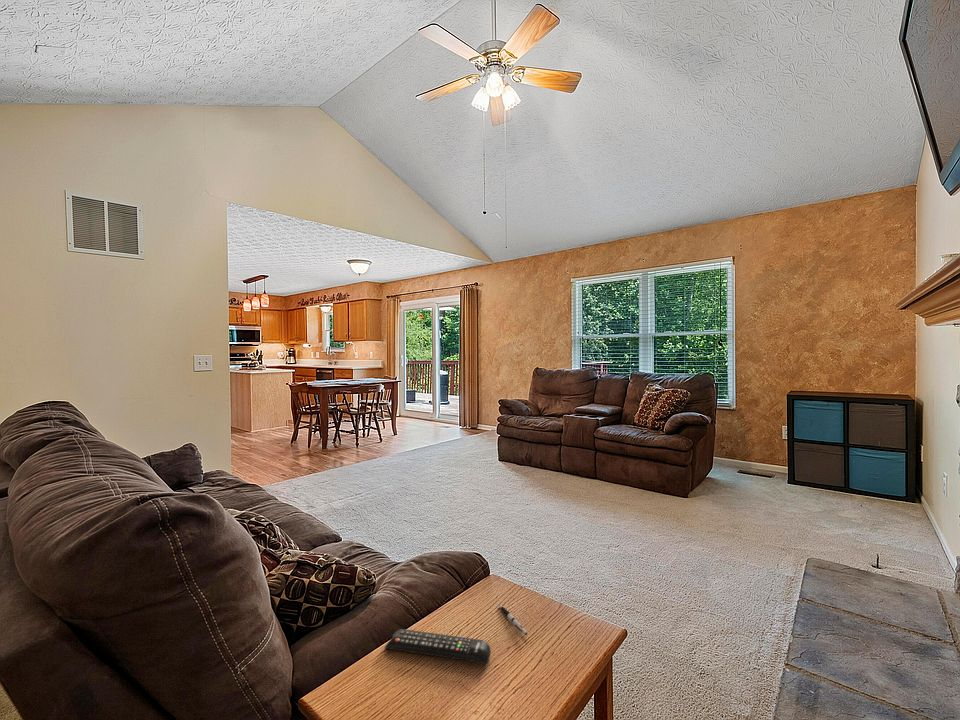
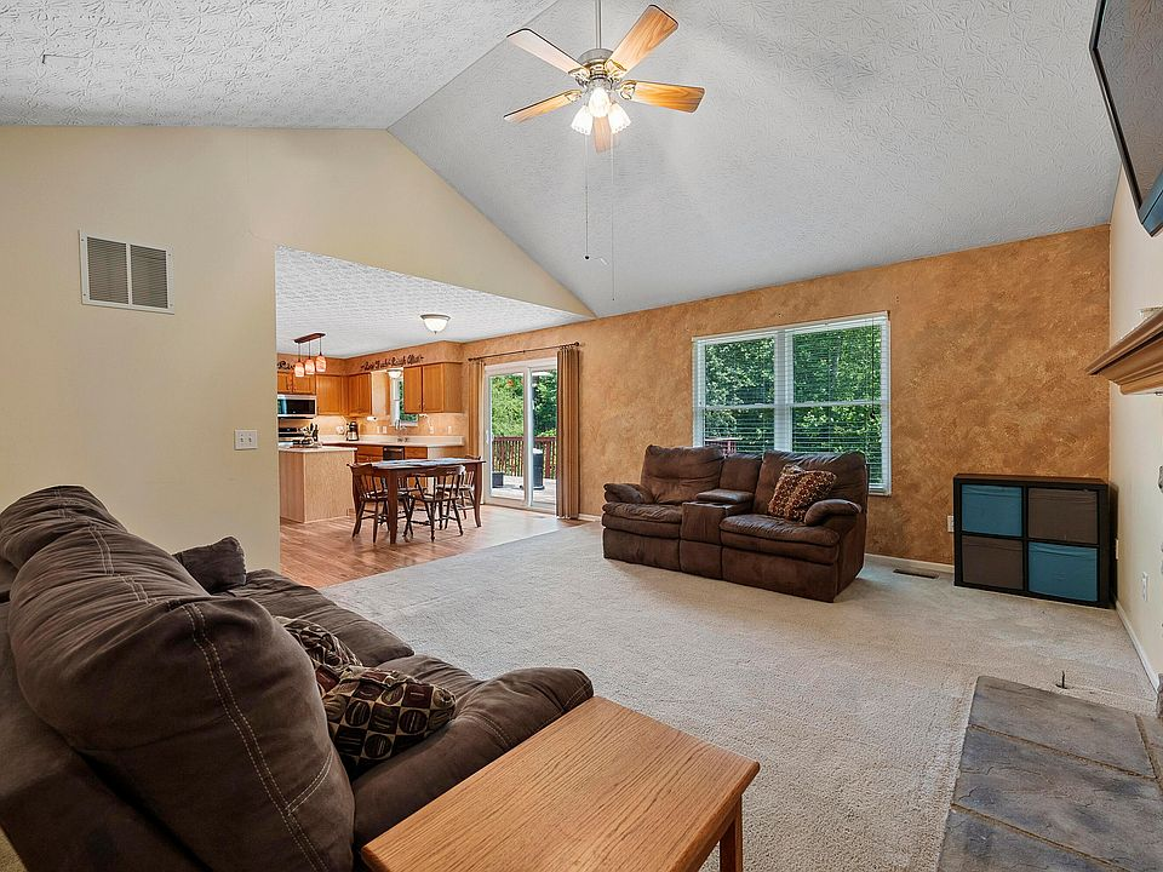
- pen [498,604,528,636]
- remote control [384,628,492,664]
